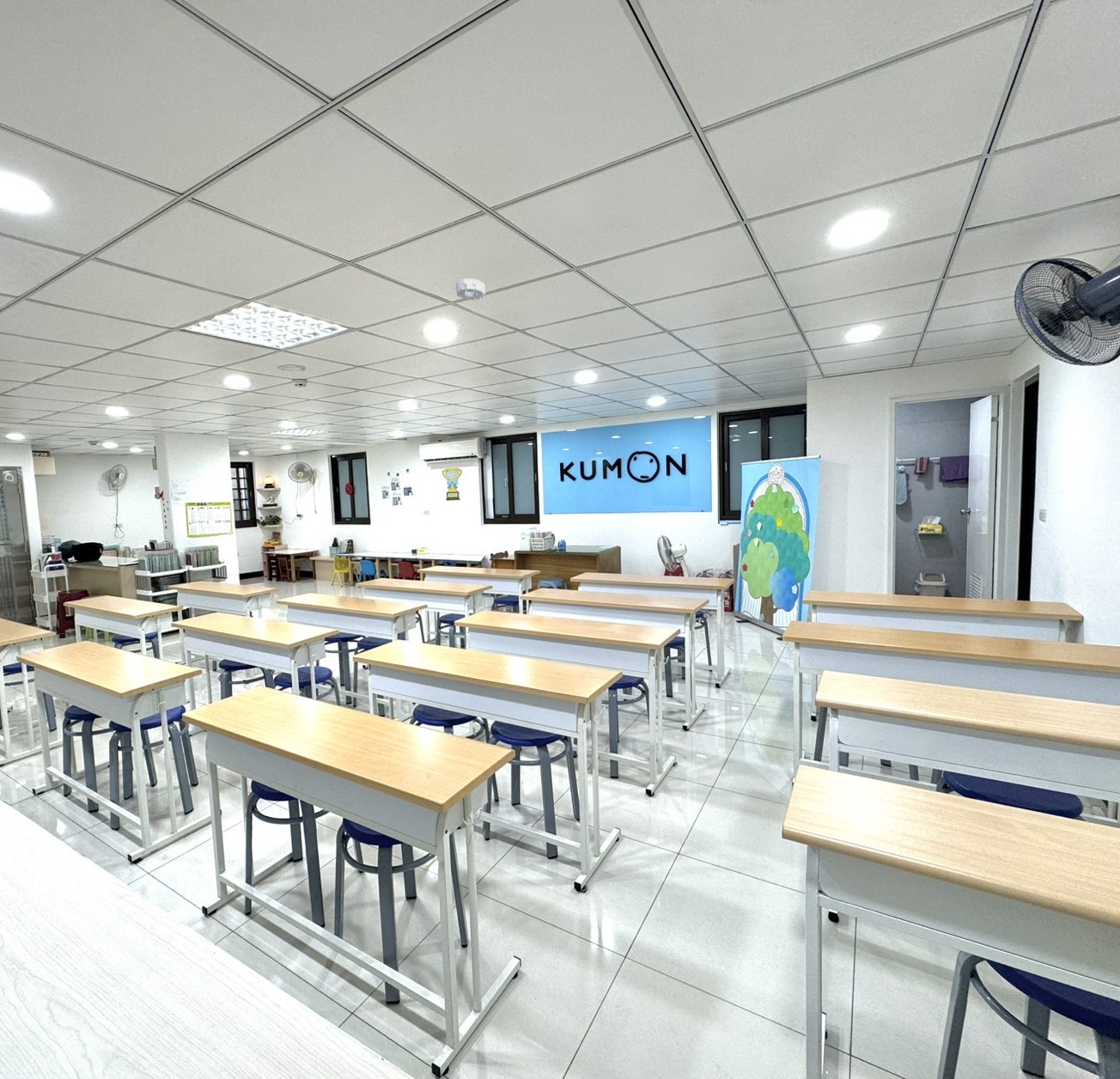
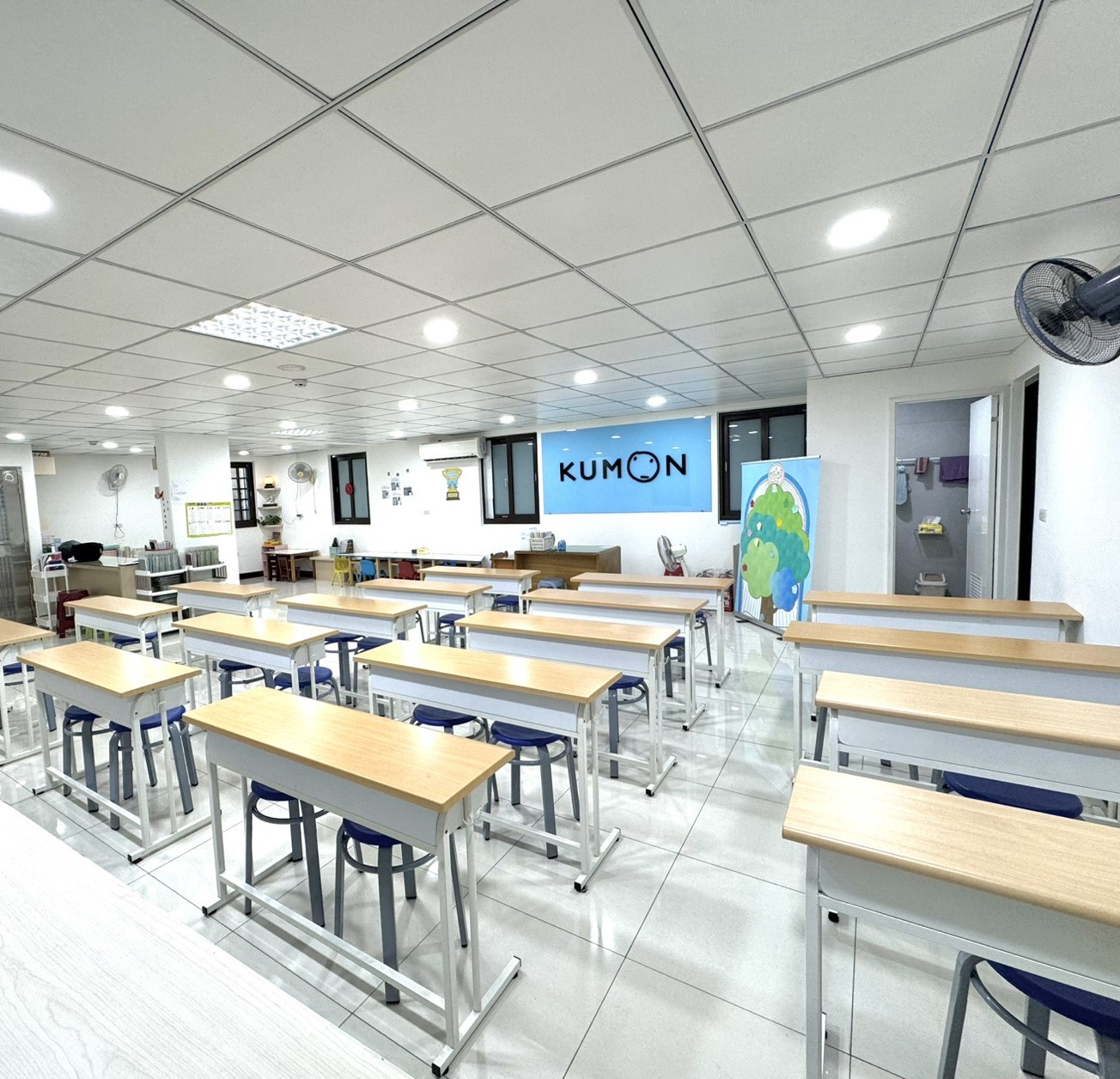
- smoke detector [455,277,486,301]
